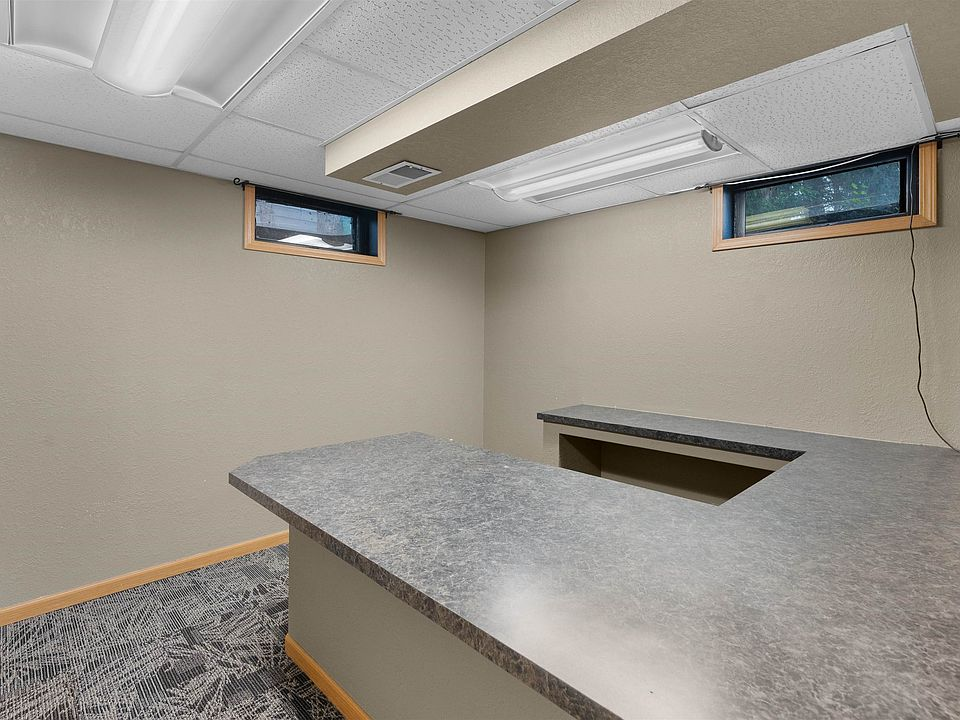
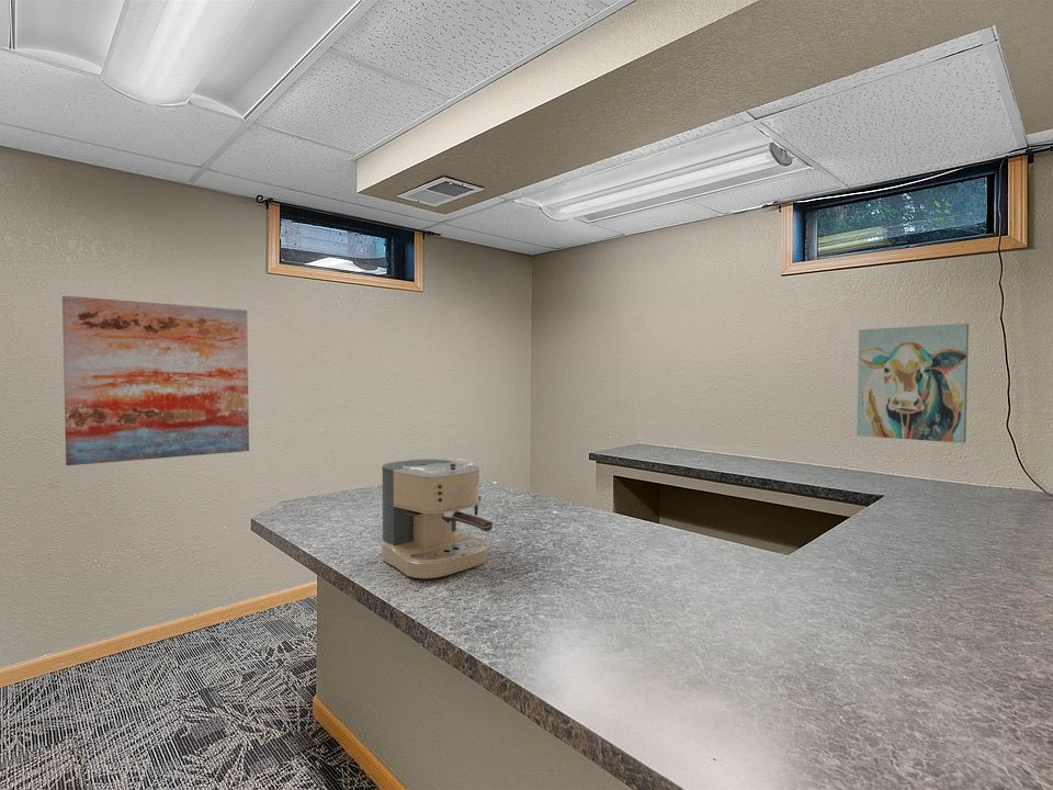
+ coffee maker [380,458,494,579]
+ wall art [856,323,970,444]
+ wall art [61,295,250,466]
